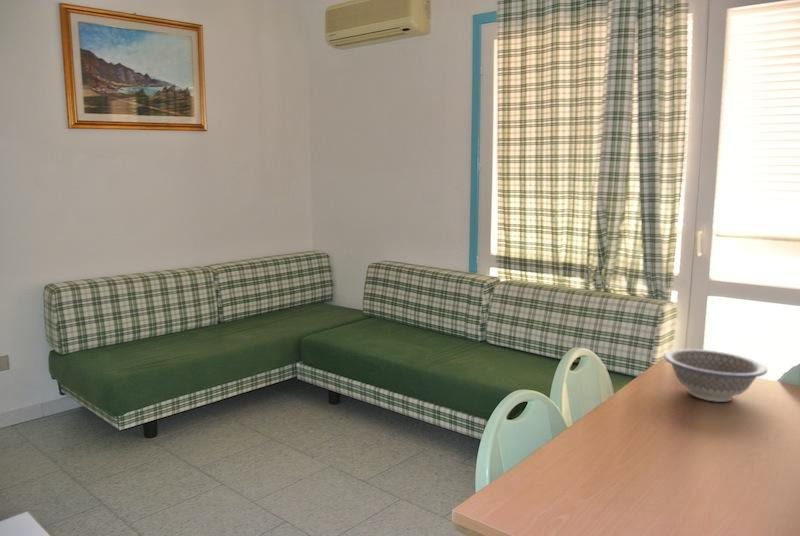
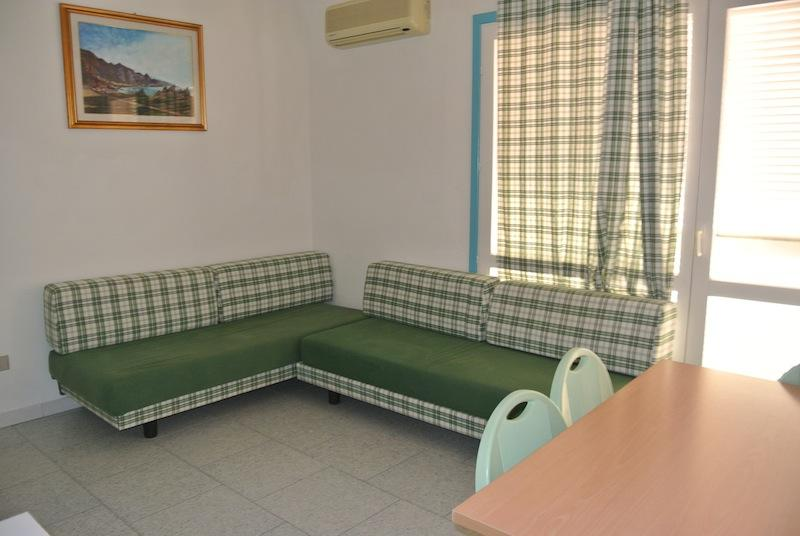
- bowl [663,348,768,403]
